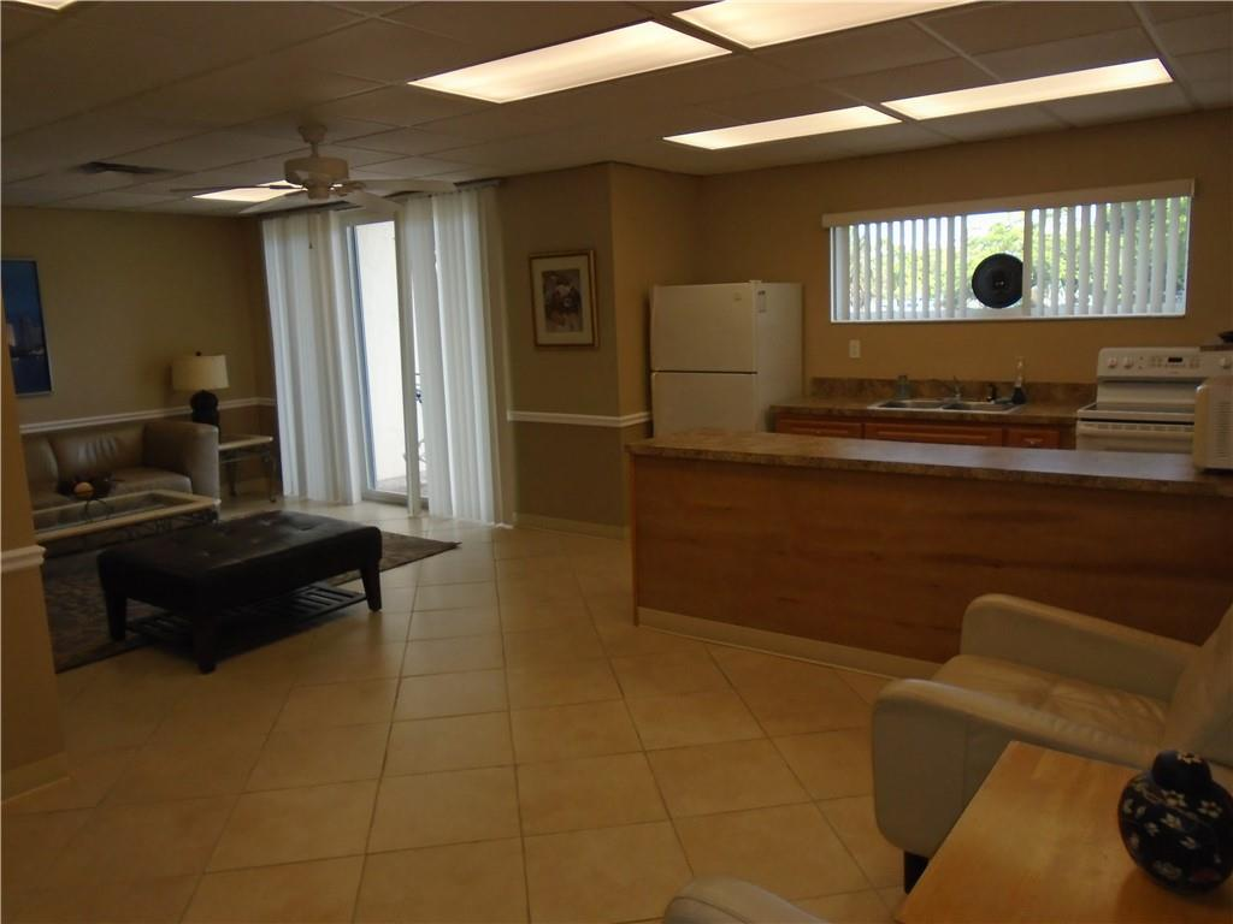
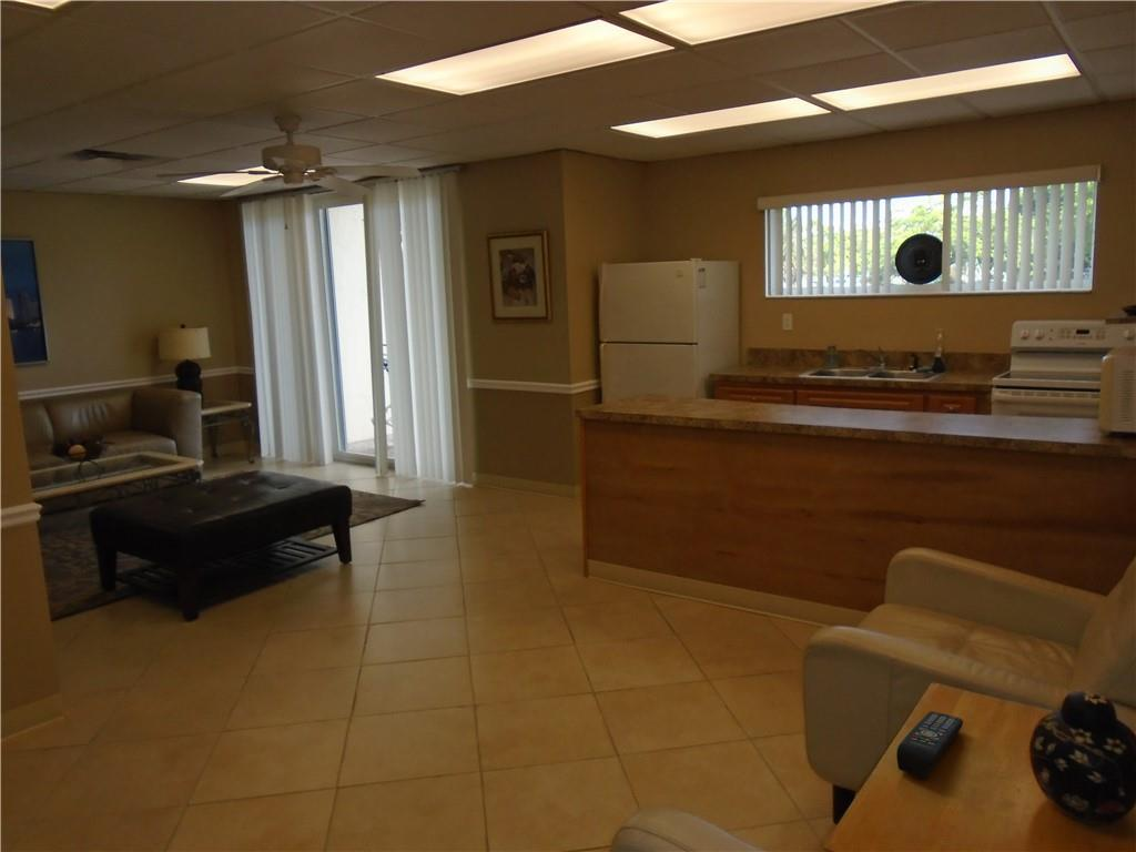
+ remote control [895,710,964,779]
